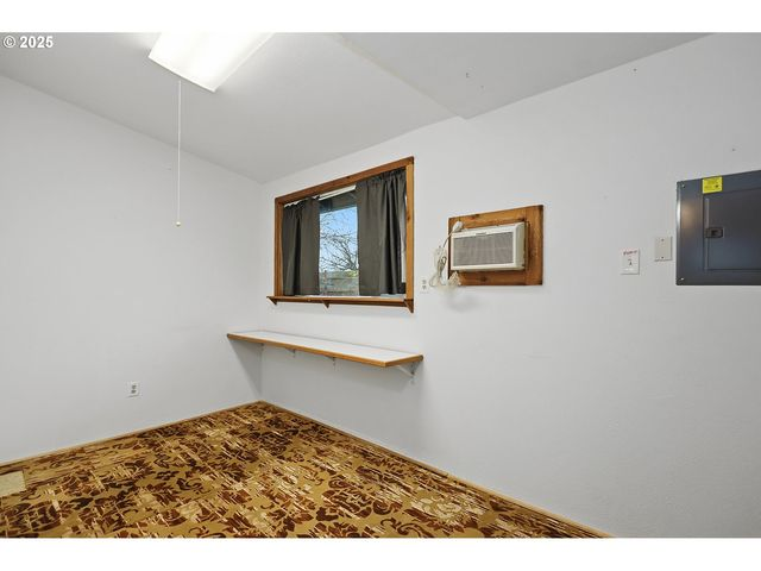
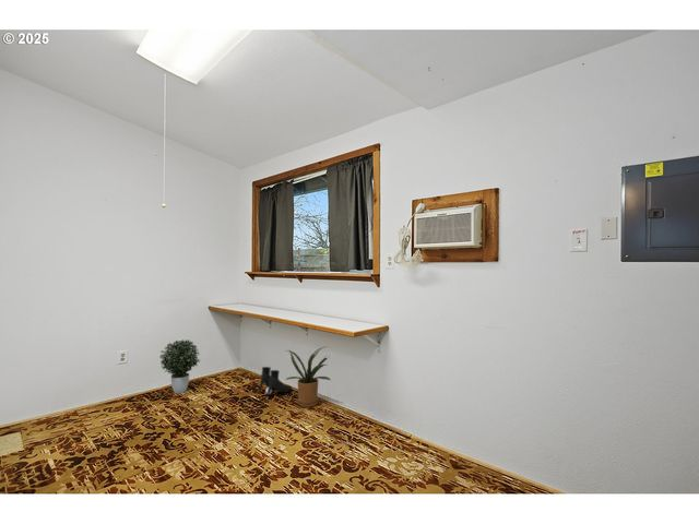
+ house plant [284,345,332,408]
+ potted plant [159,338,201,394]
+ boots [258,366,293,394]
